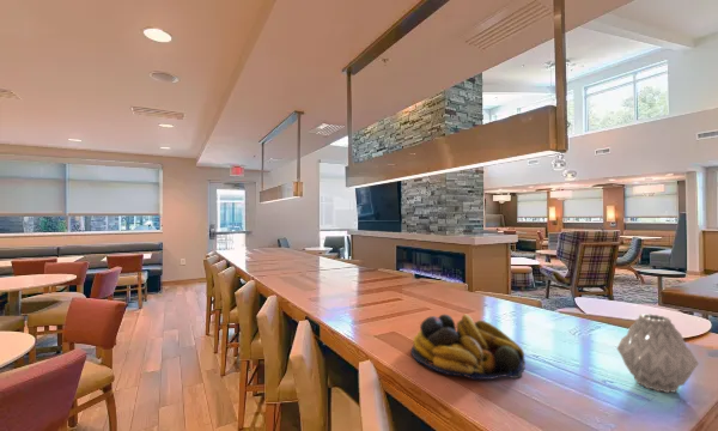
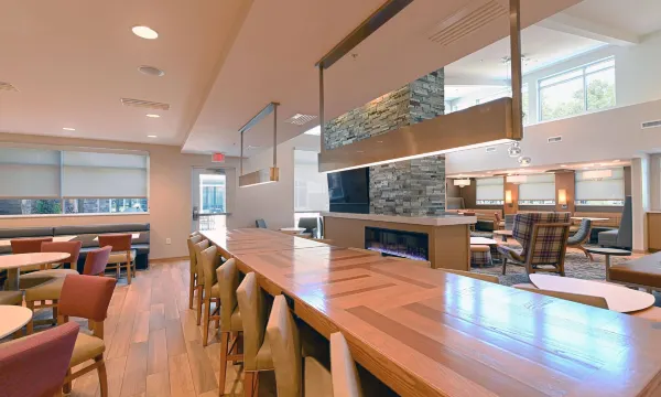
- vase [616,312,700,394]
- fruit bowl [410,314,527,381]
